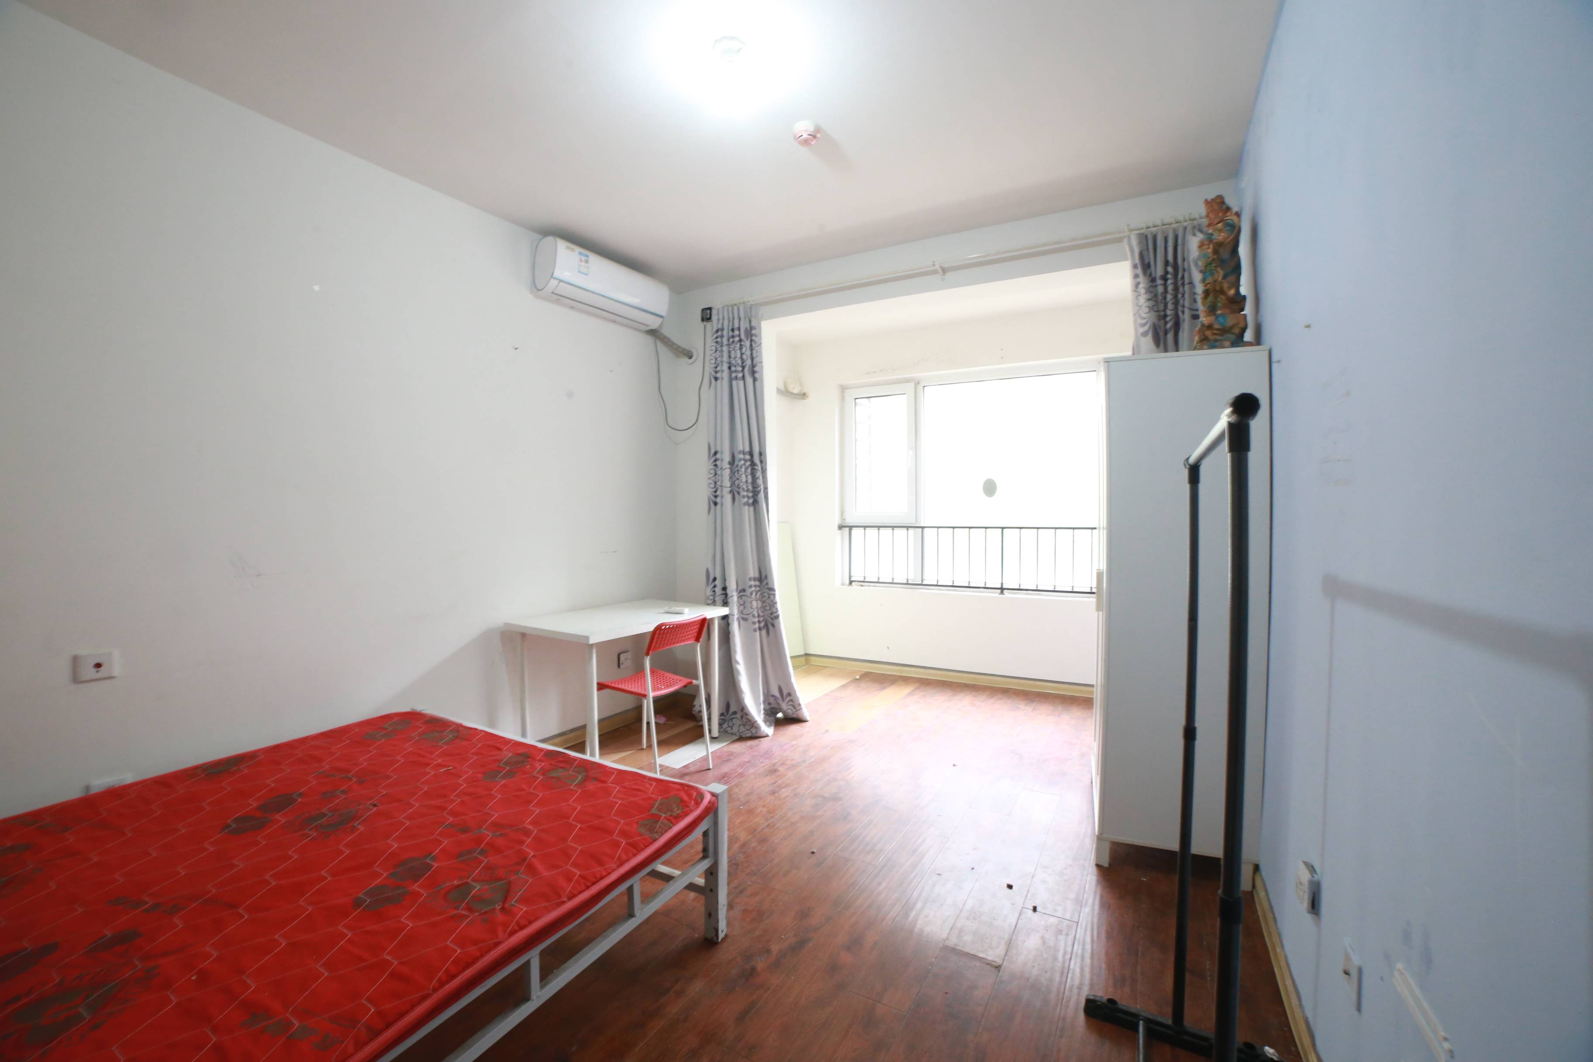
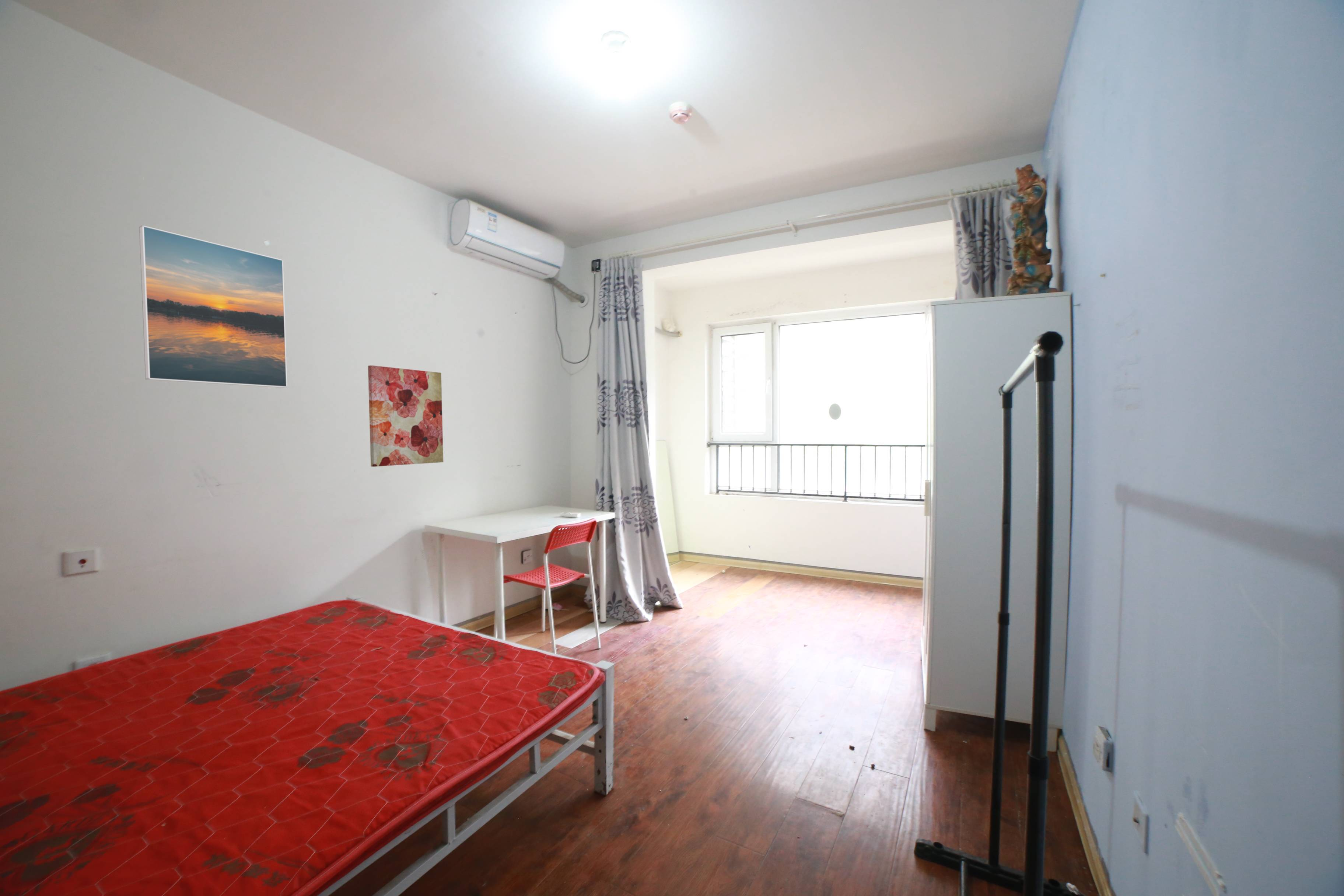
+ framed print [139,225,288,388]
+ wall art [368,365,444,467]
